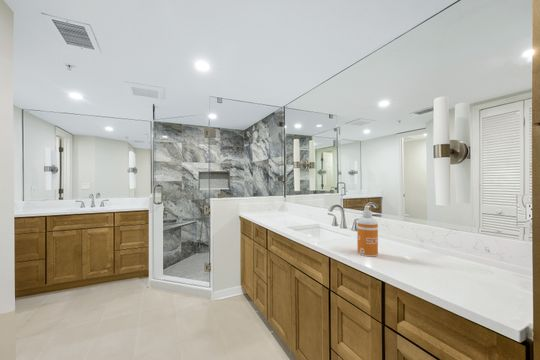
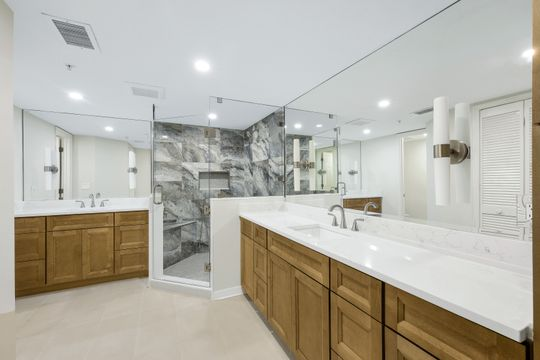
- soap dispenser [356,205,379,258]
